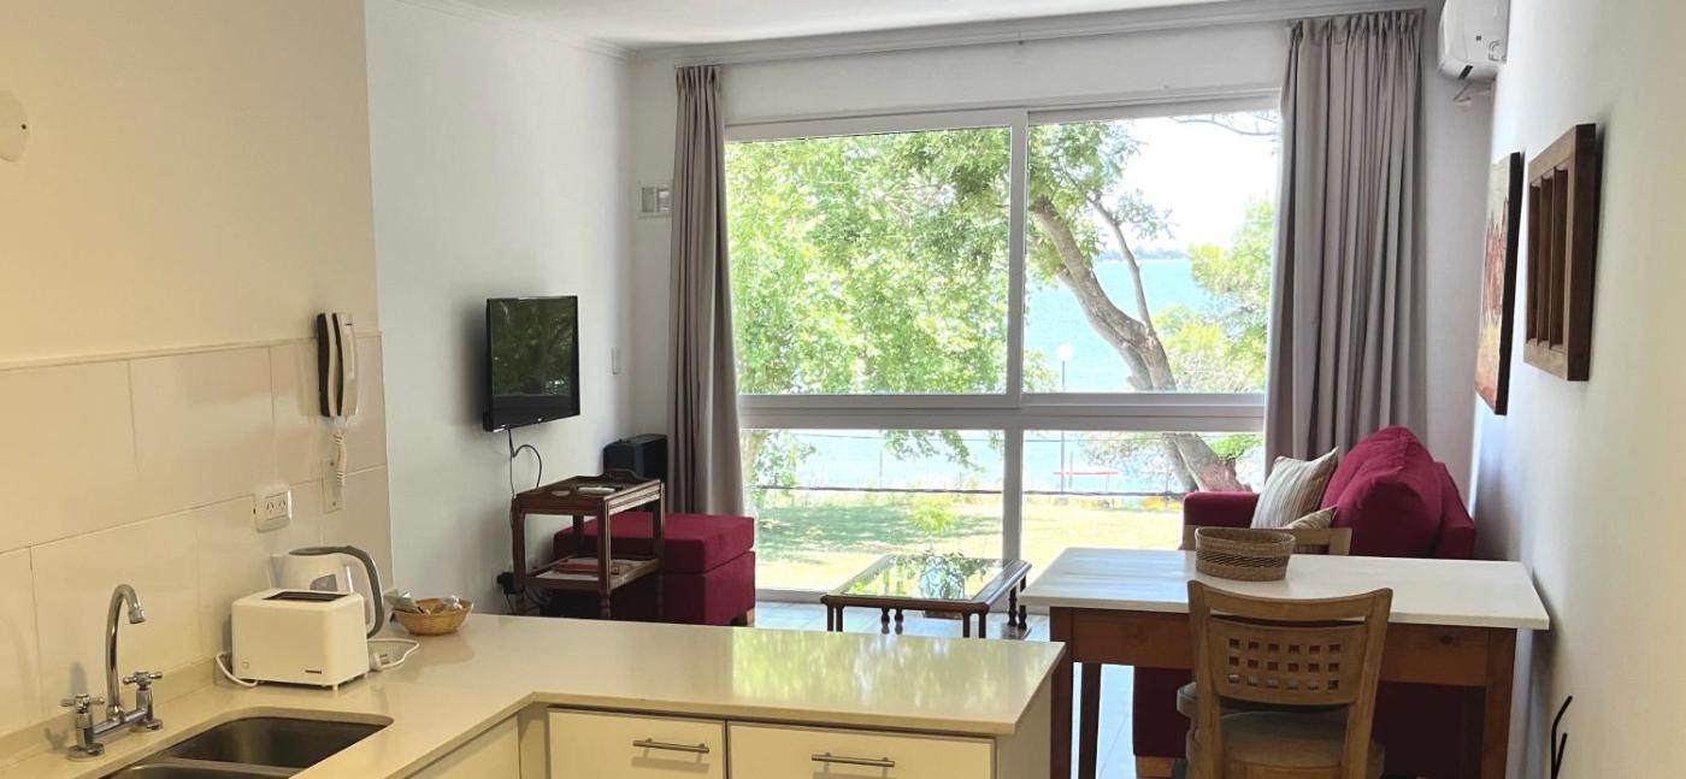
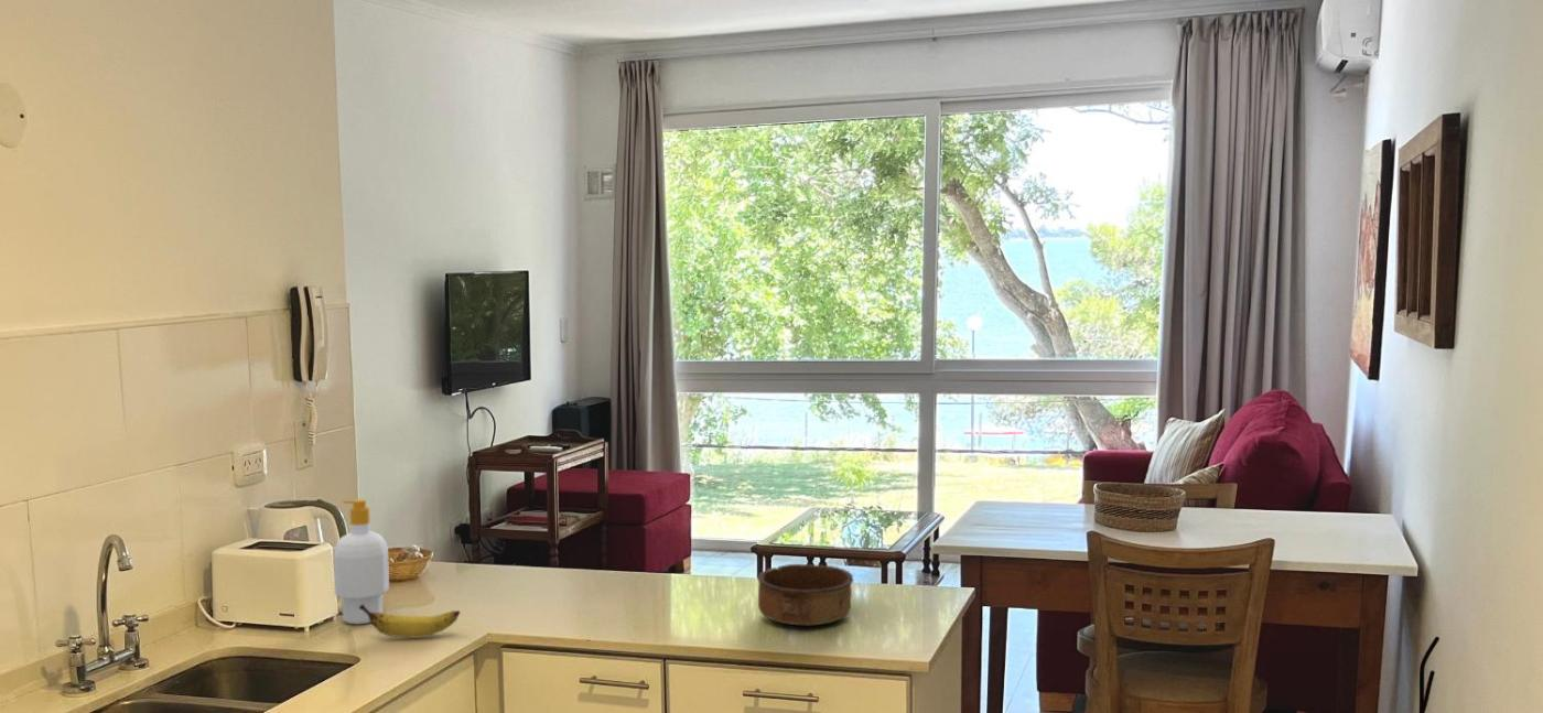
+ soap bottle [333,498,390,625]
+ banana [359,605,462,639]
+ bowl [756,563,854,626]
